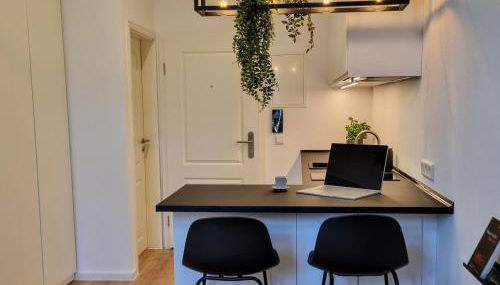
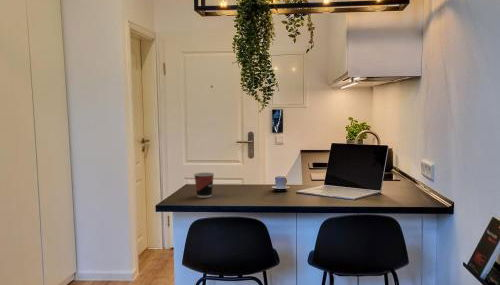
+ cup [193,172,215,199]
